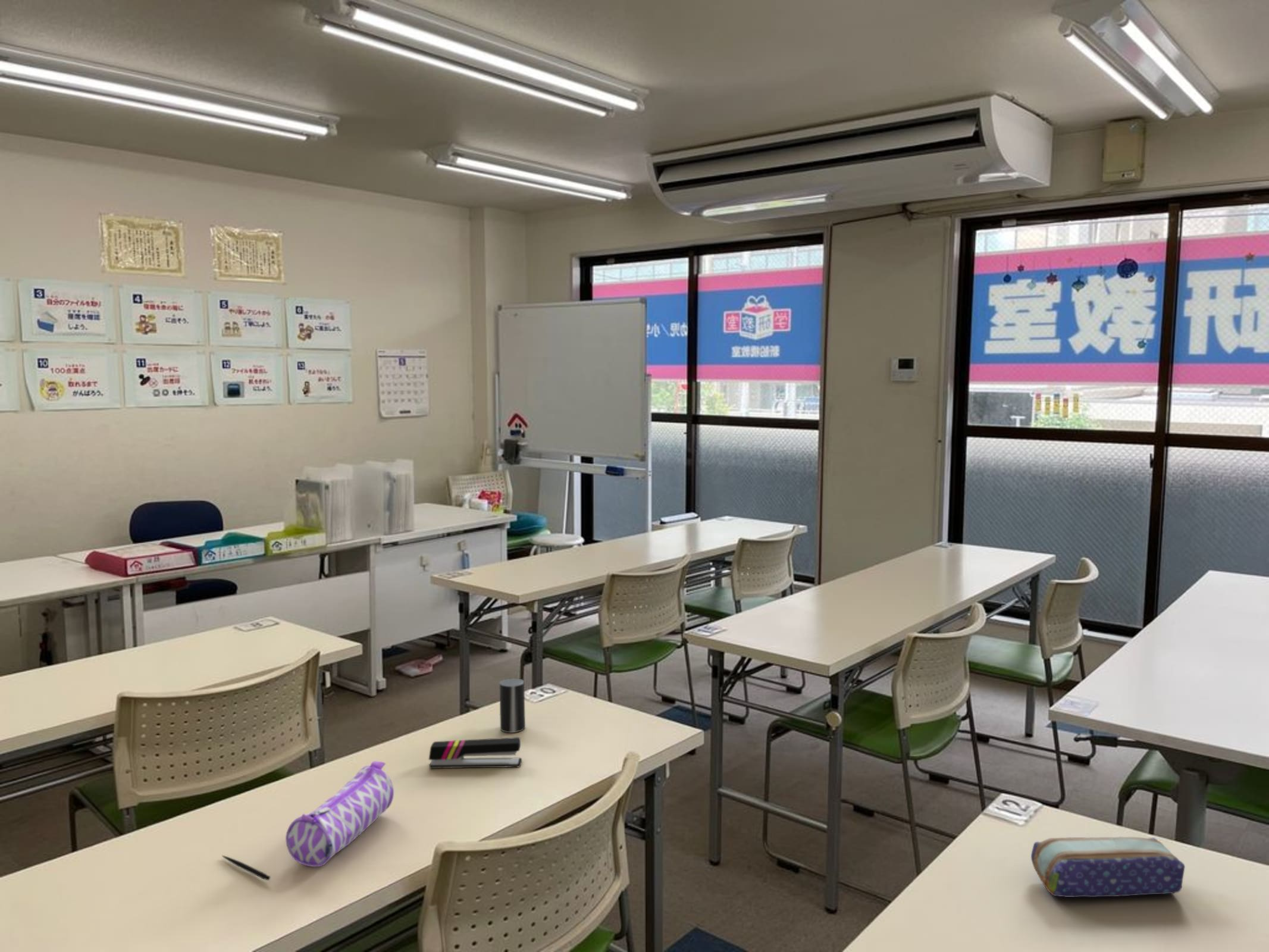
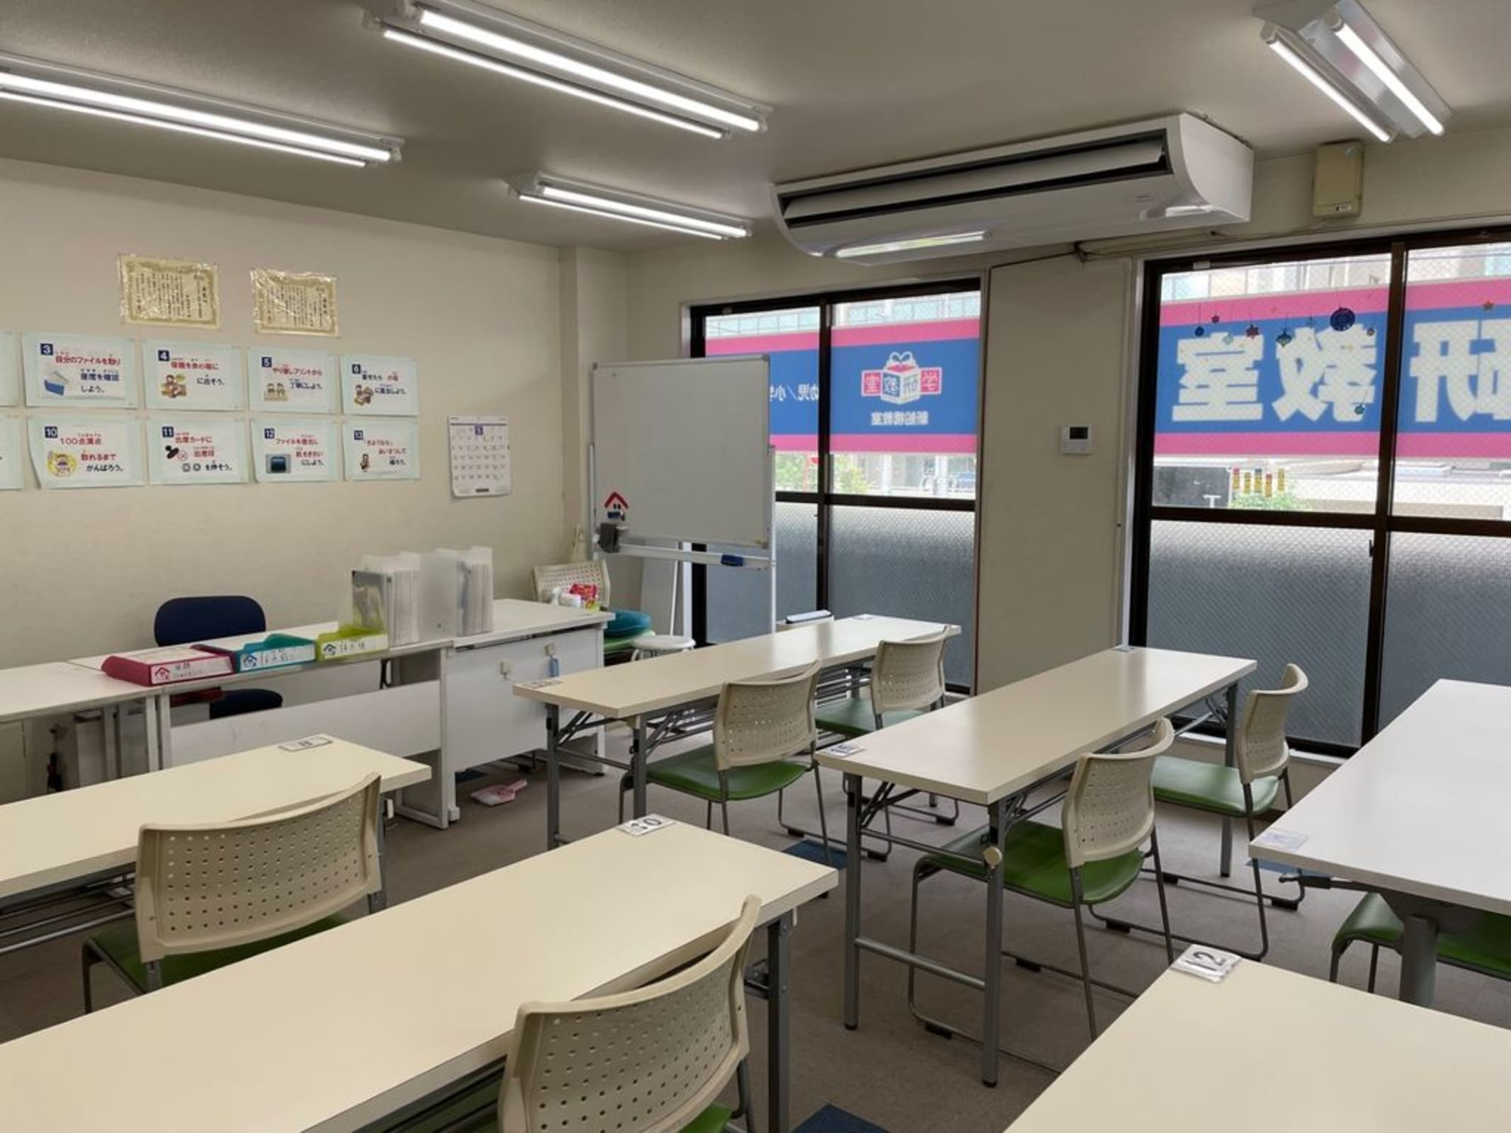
- pencil case [1030,837,1186,898]
- cup [499,678,526,733]
- stapler [428,737,522,769]
- pencil case [285,760,394,868]
- pen [221,855,271,881]
